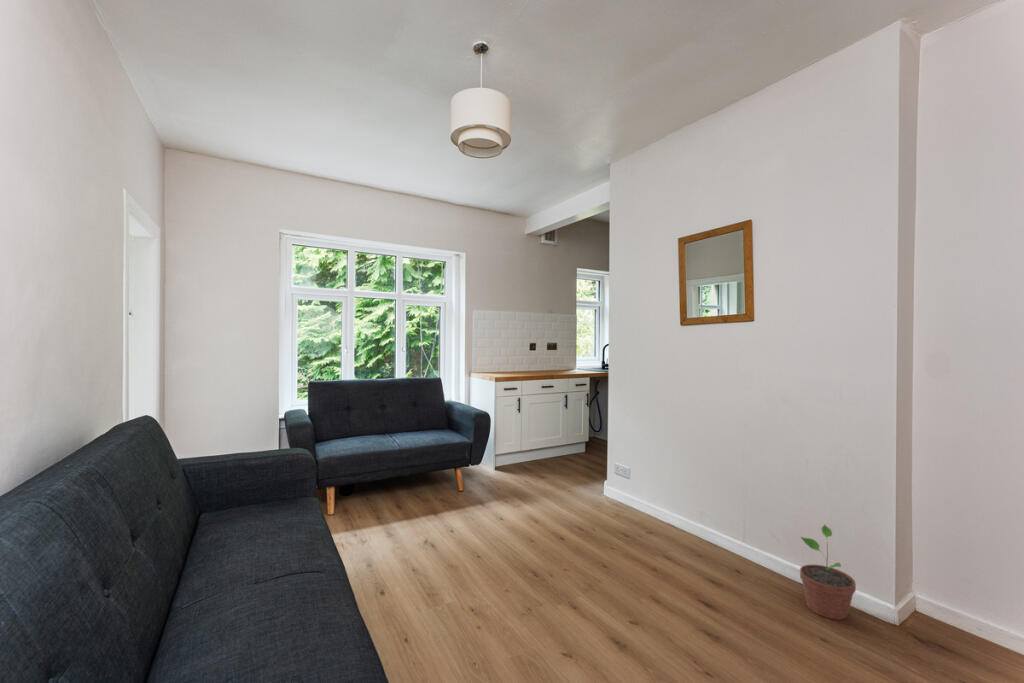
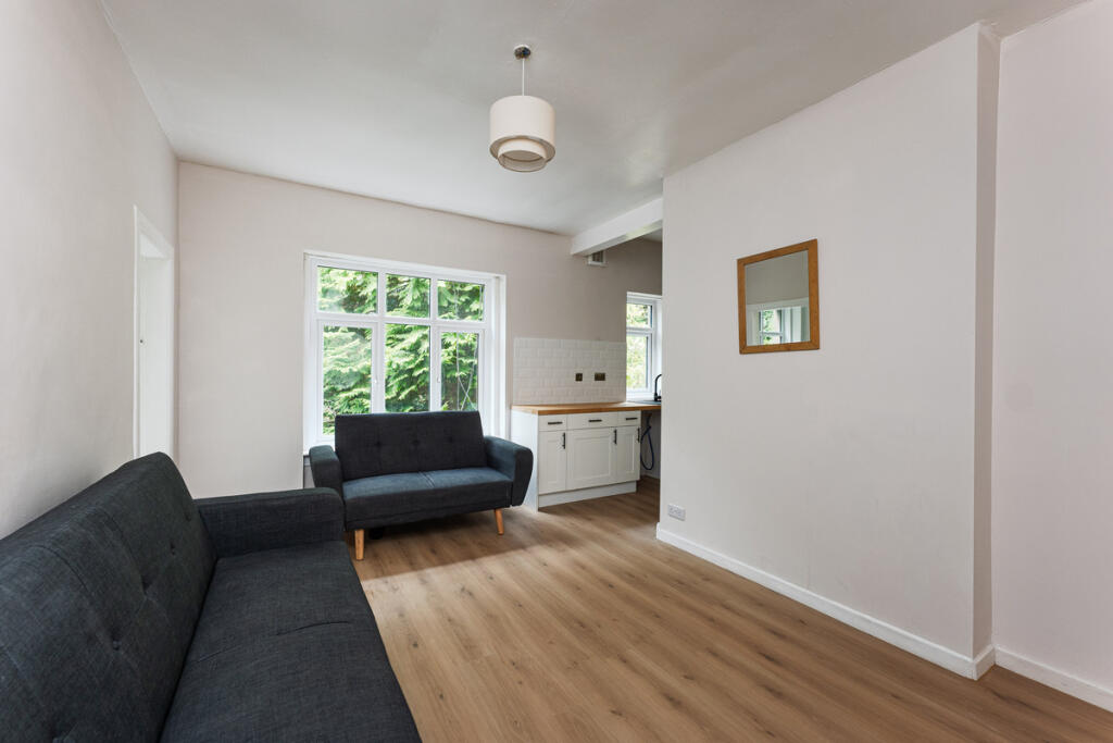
- potted plant [799,524,857,621]
